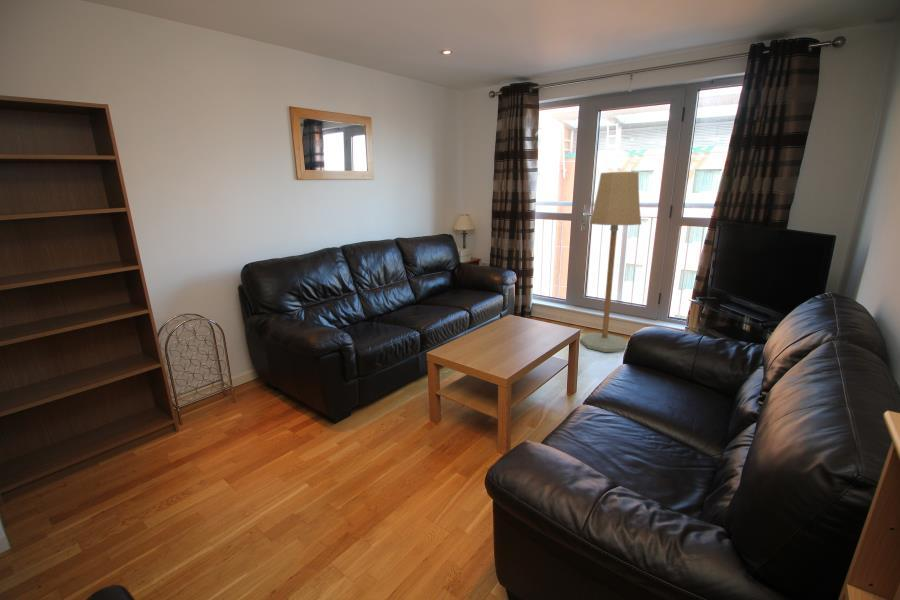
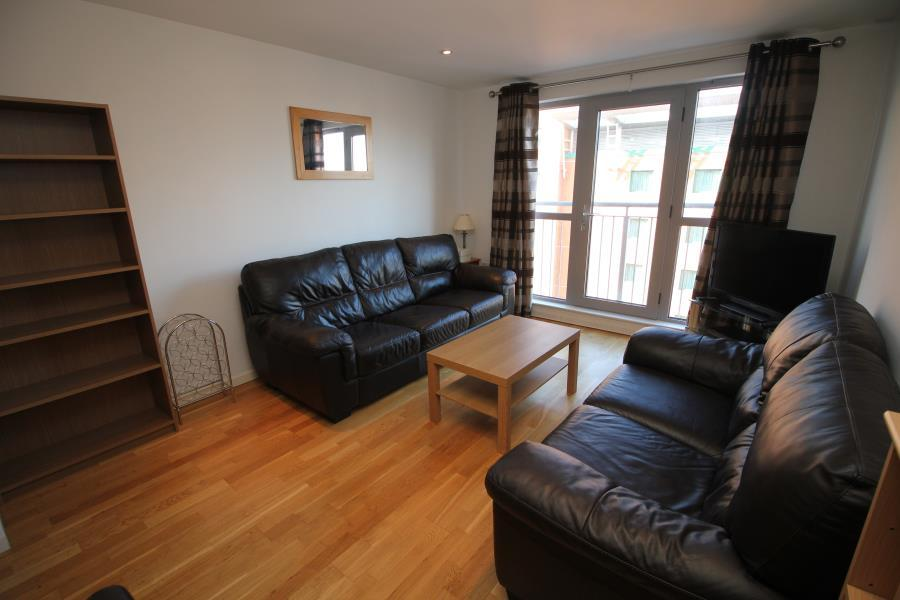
- floor lamp [579,171,642,353]
